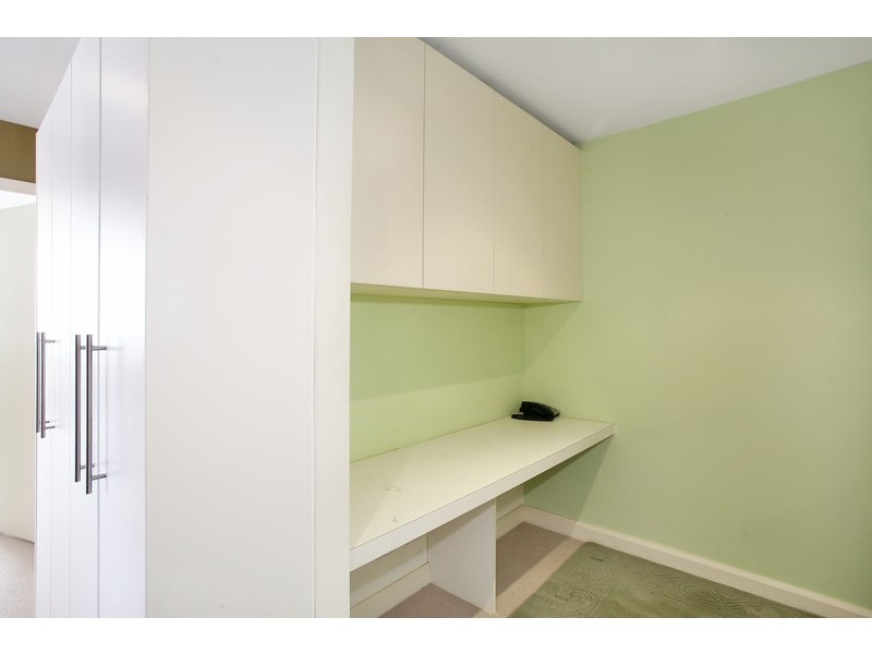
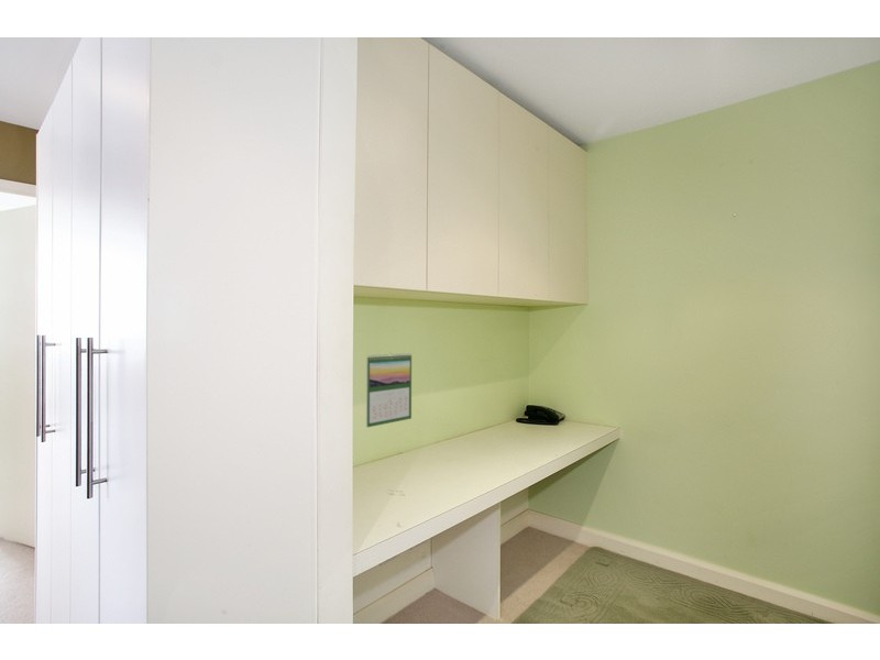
+ calendar [365,352,413,428]
